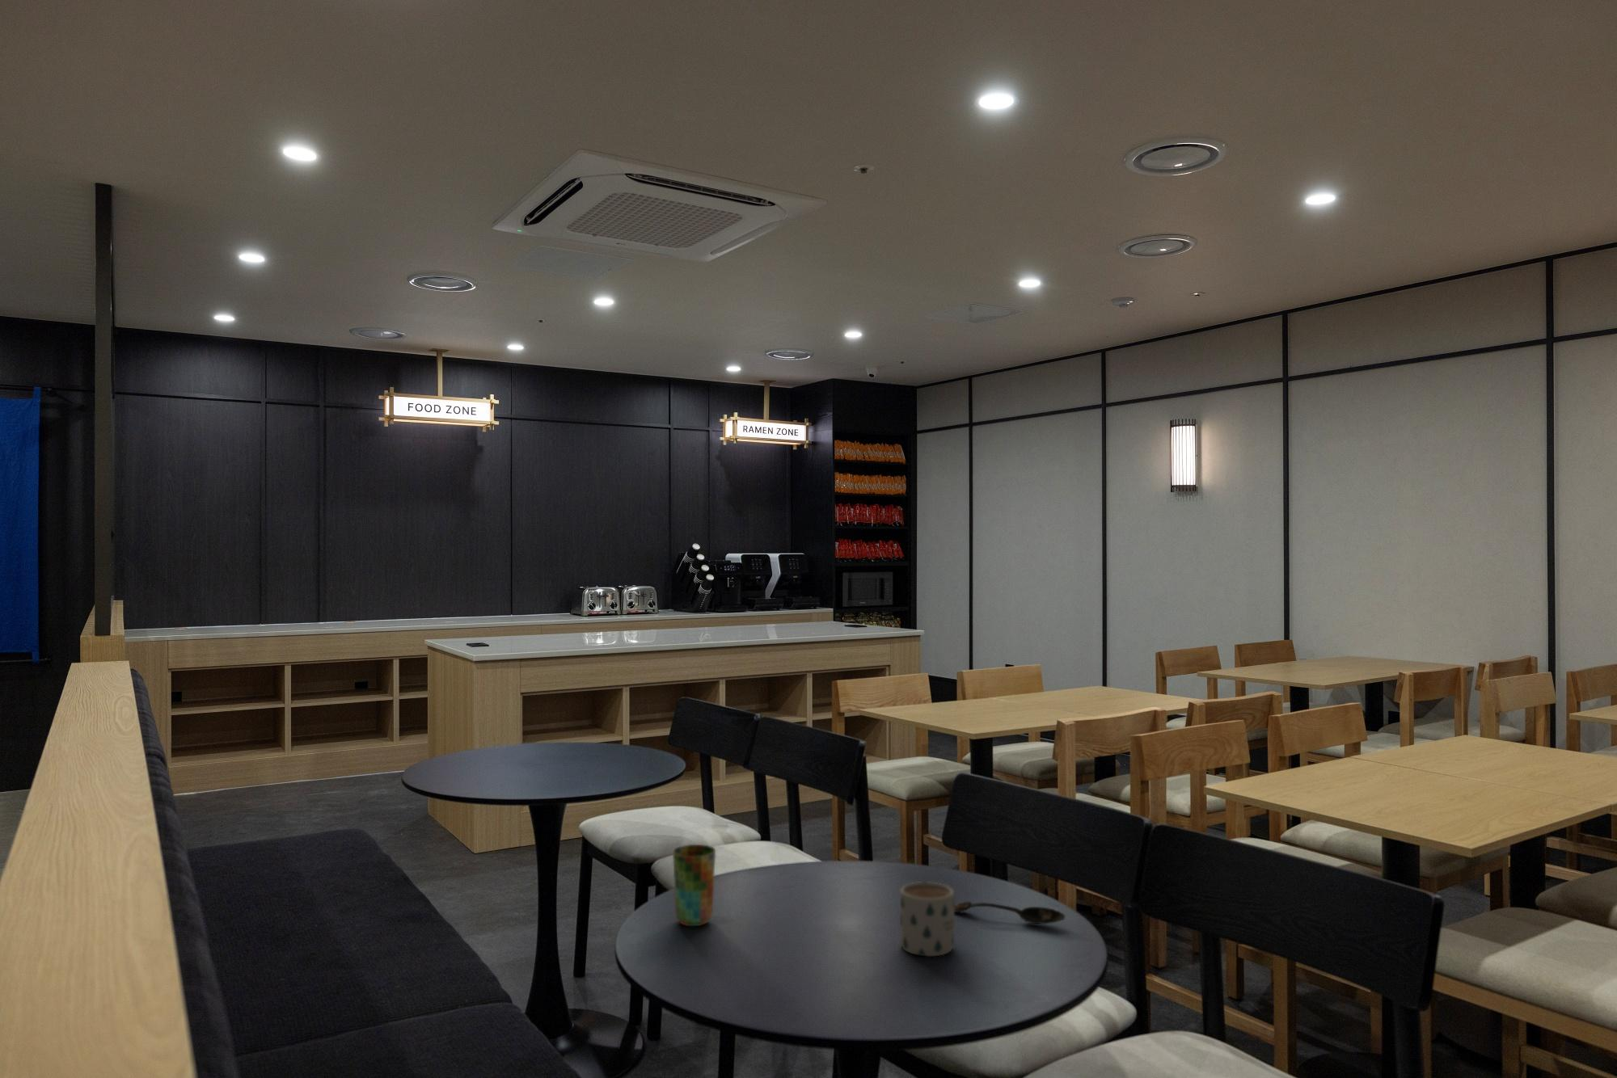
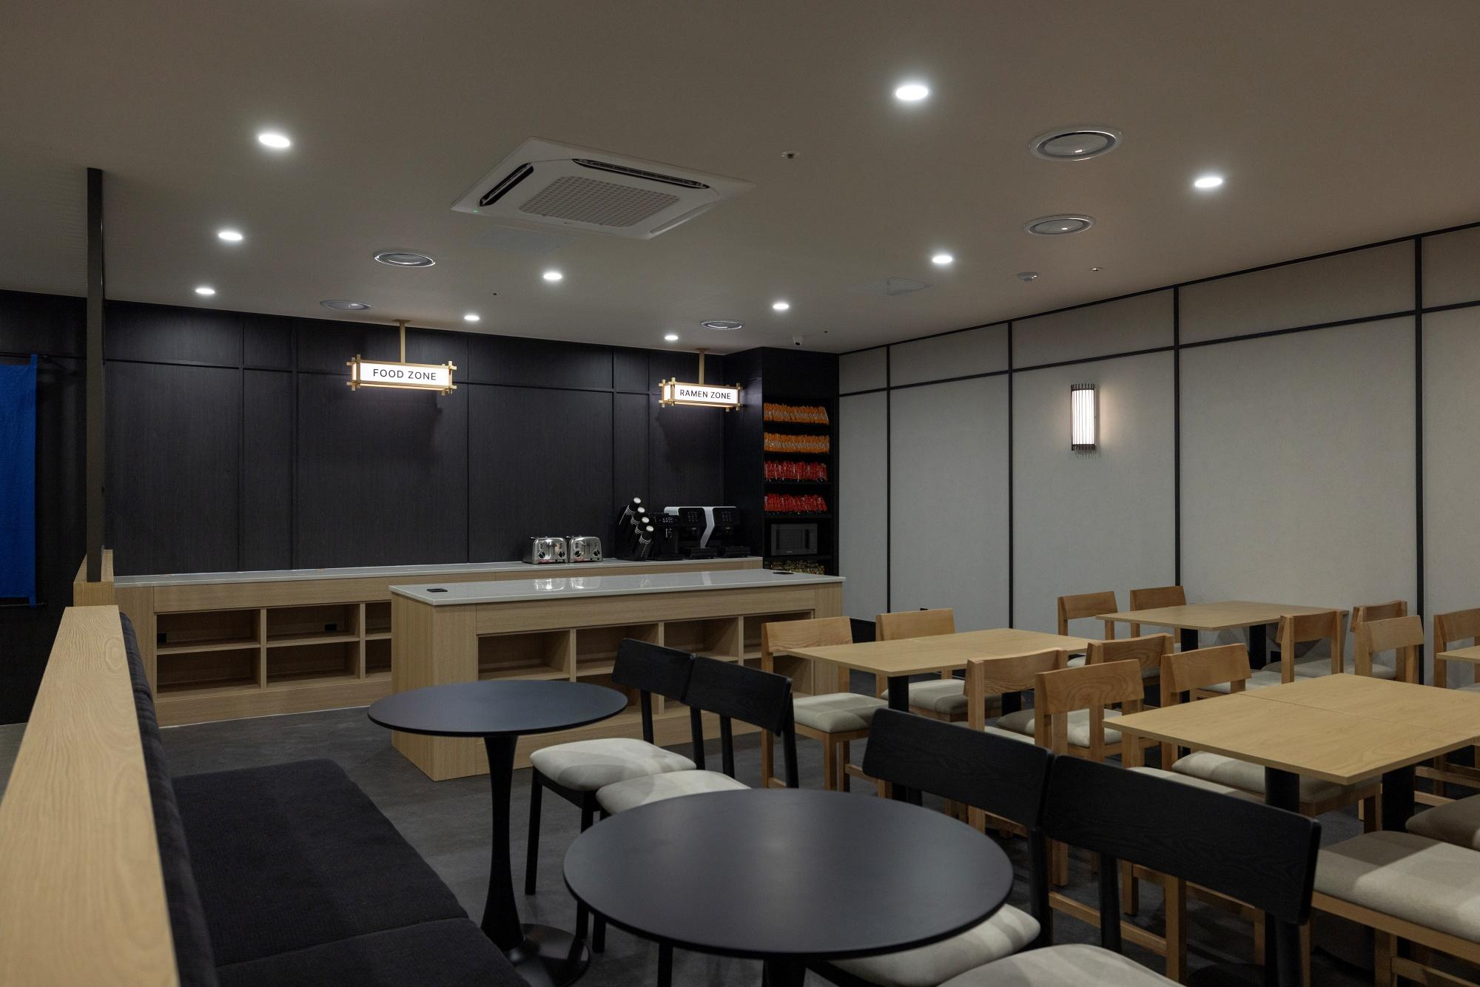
- mug [899,881,955,956]
- spoon [954,900,1066,924]
- cup [671,843,716,926]
